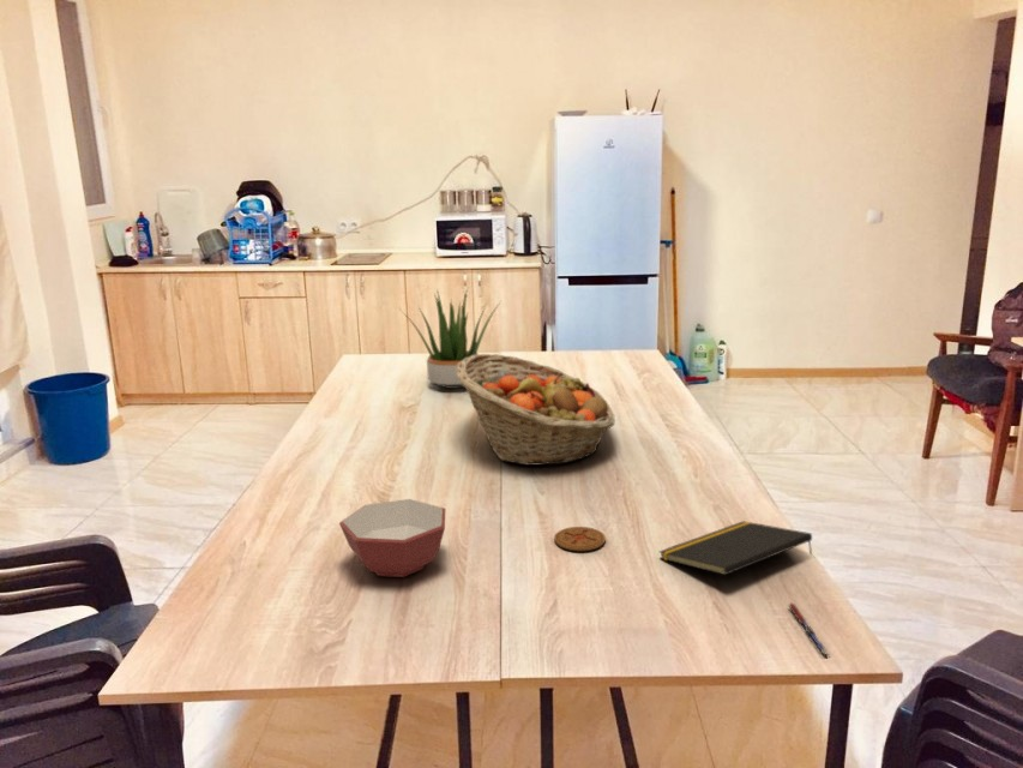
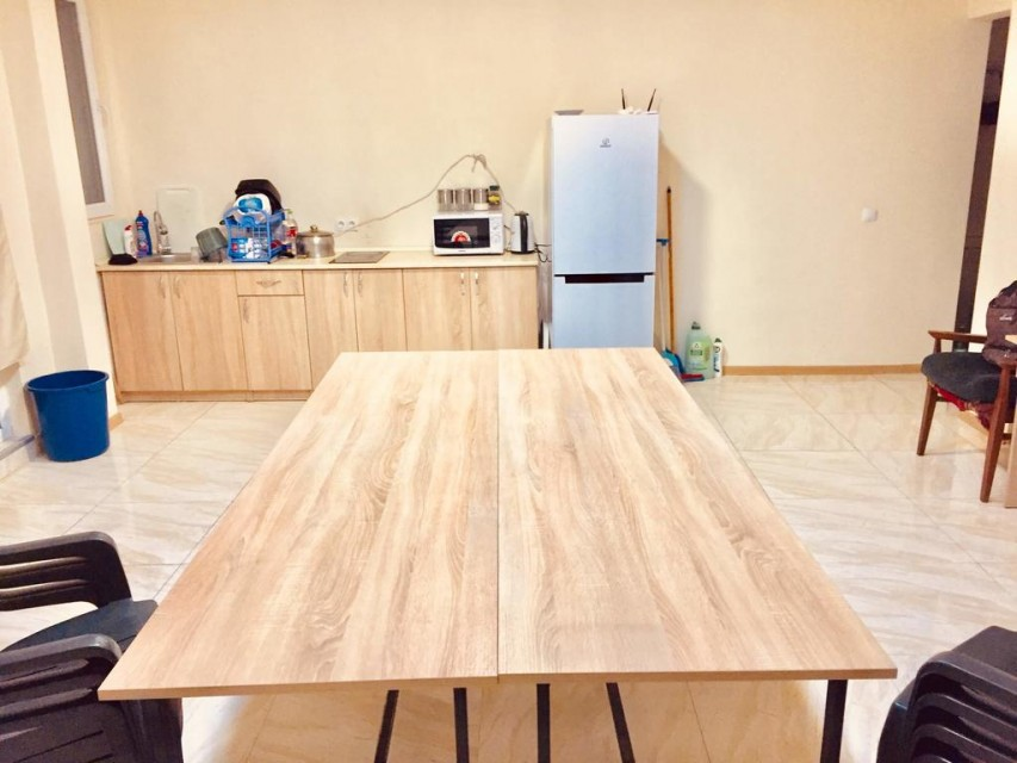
- coaster [553,526,607,552]
- bowl [338,498,446,578]
- pen [787,602,830,656]
- fruit basket [457,353,616,467]
- notepad [658,520,813,576]
- potted plant [399,287,503,390]
